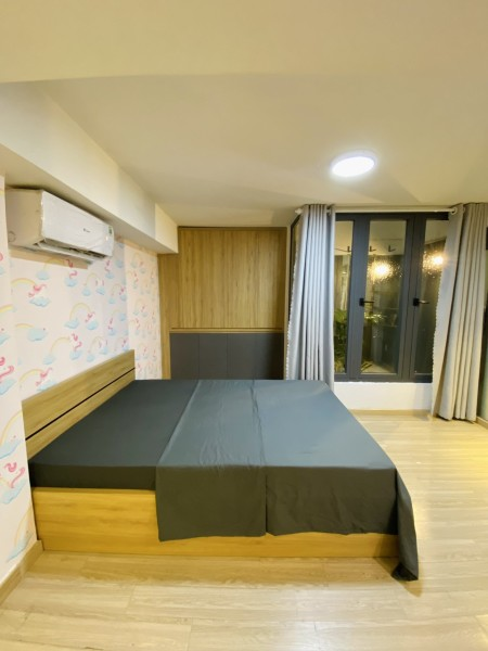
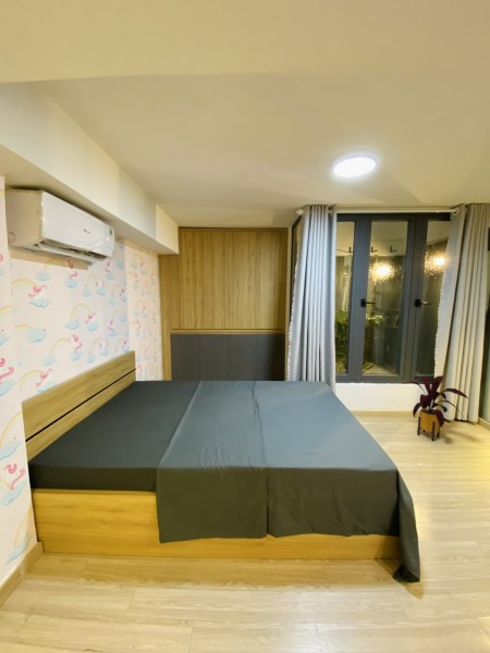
+ house plant [403,374,469,442]
